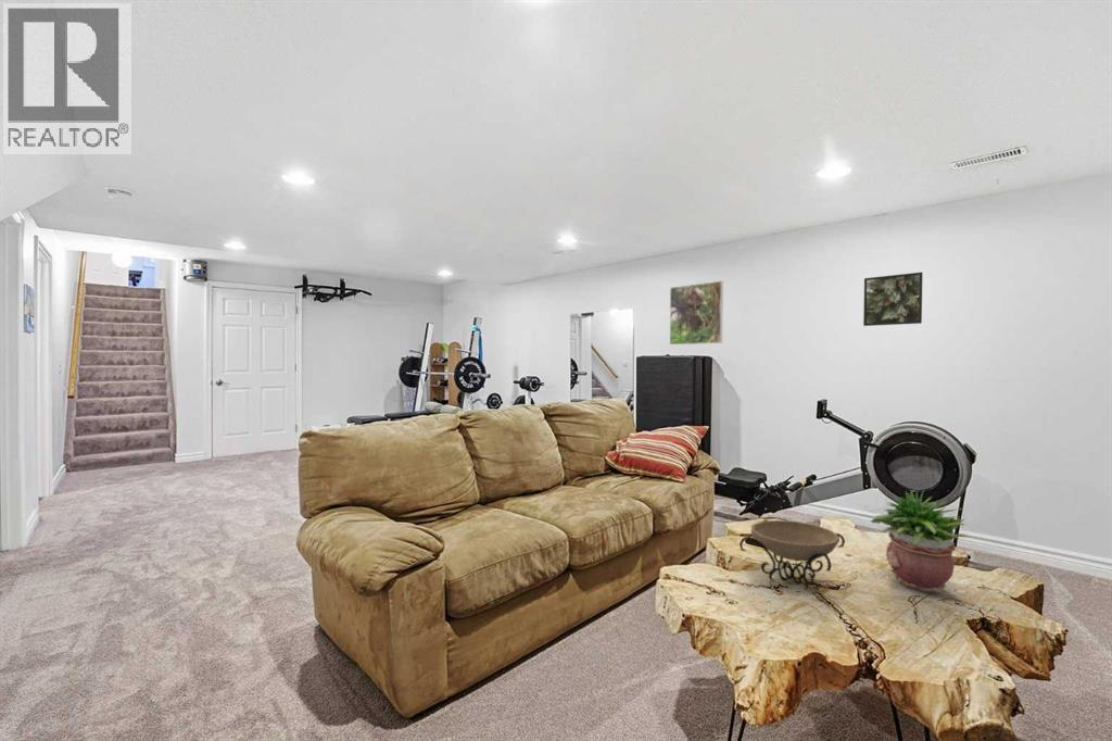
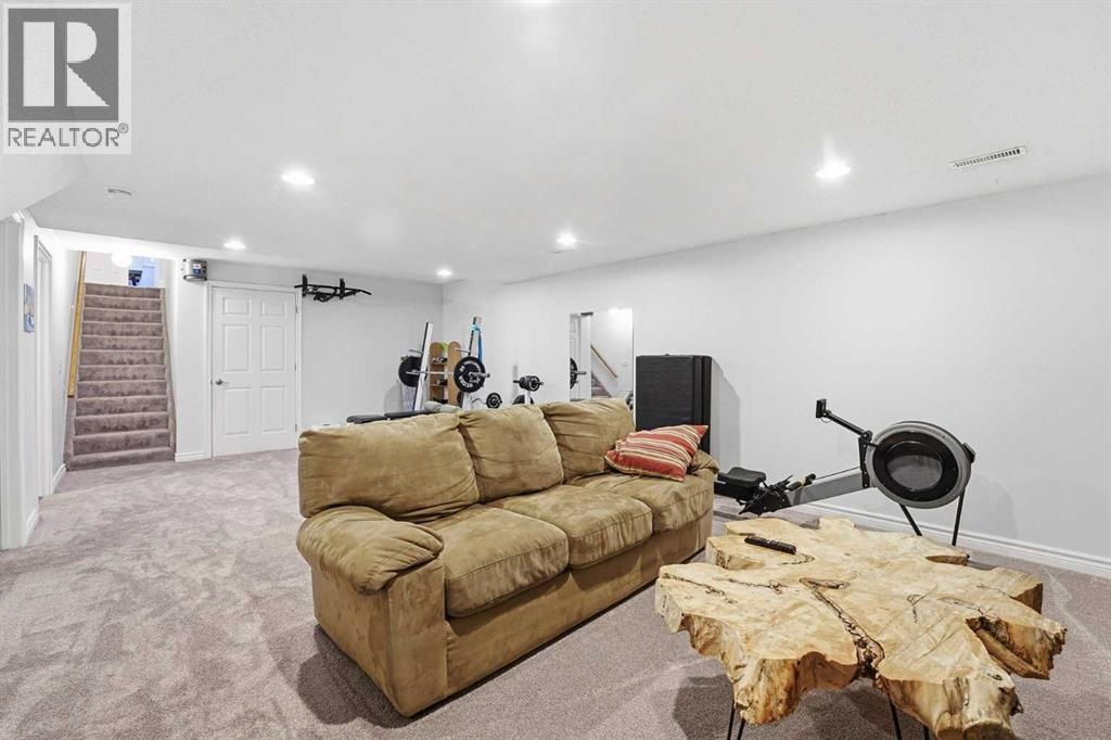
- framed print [862,272,924,327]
- decorative bowl [738,518,846,591]
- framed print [669,280,724,346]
- potted plant [870,487,968,594]
